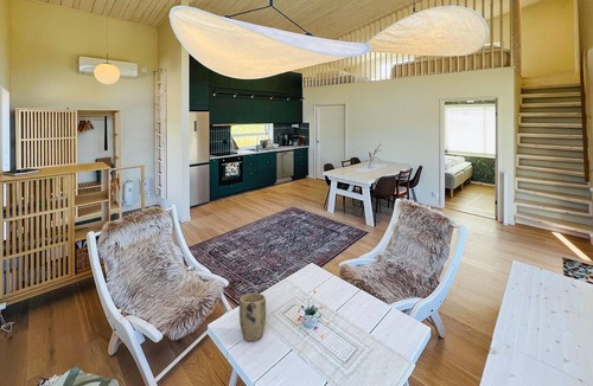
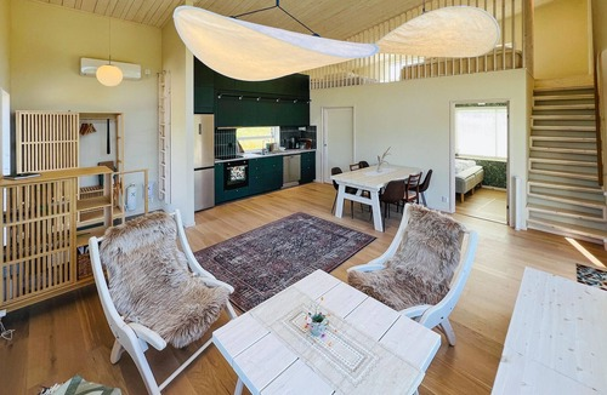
- plant pot [238,292,267,342]
